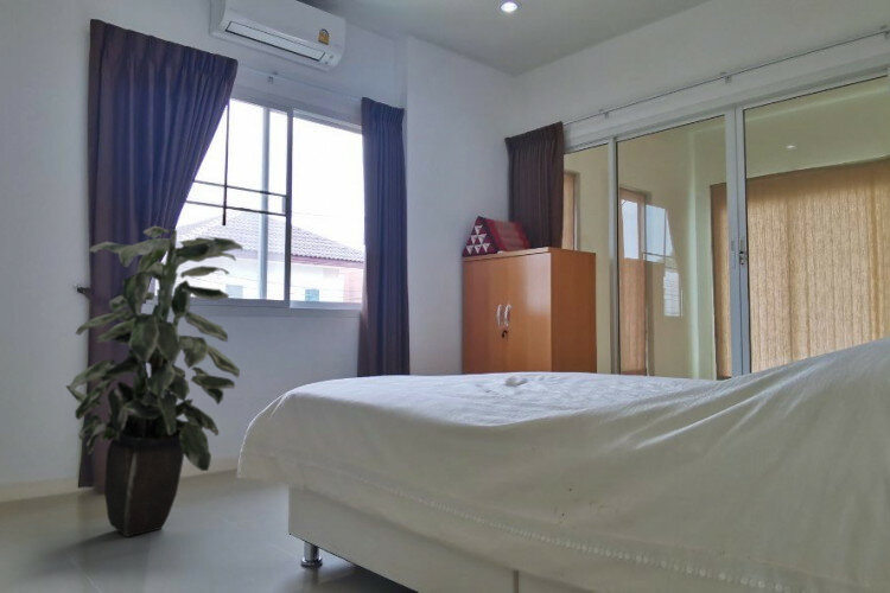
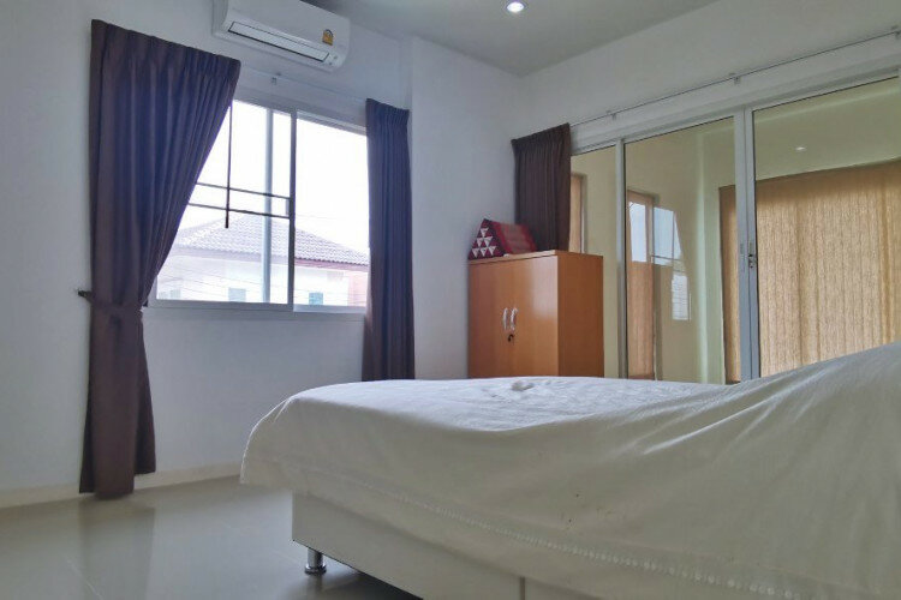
- indoor plant [64,225,243,538]
